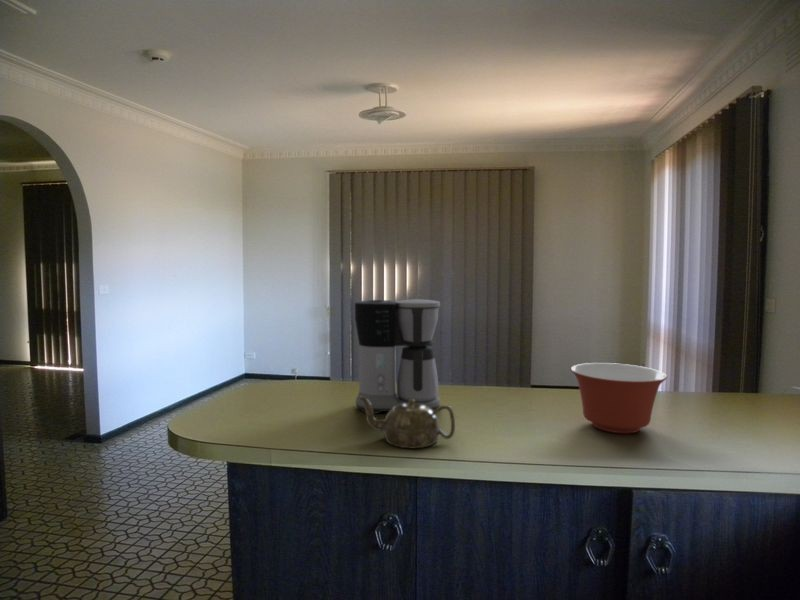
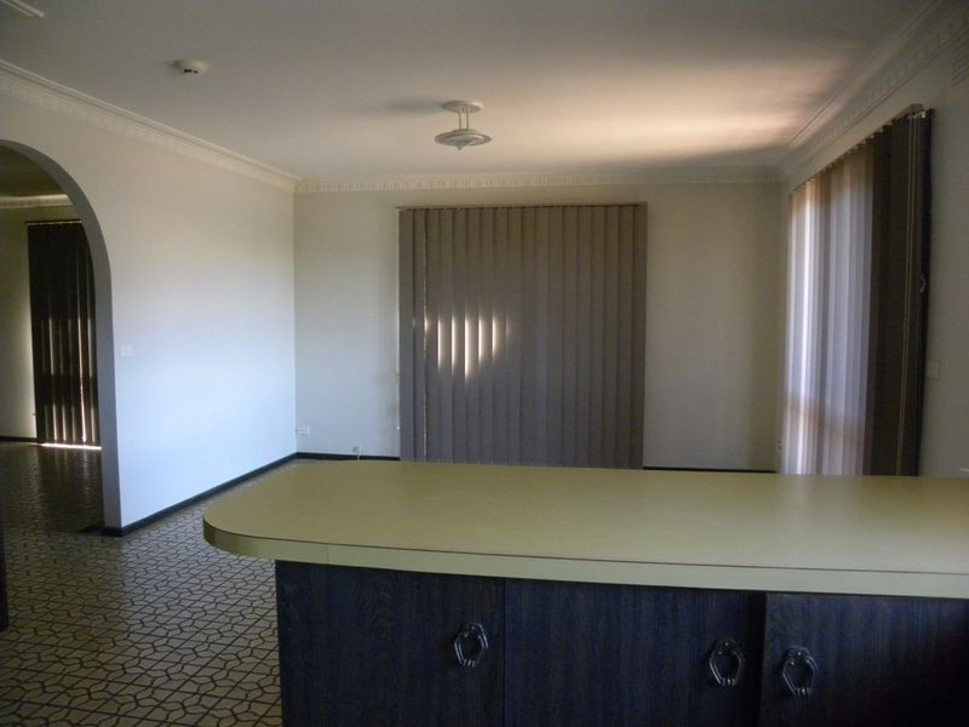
- mixing bowl [570,362,668,434]
- coffee maker [354,298,441,415]
- teapot [359,397,456,449]
